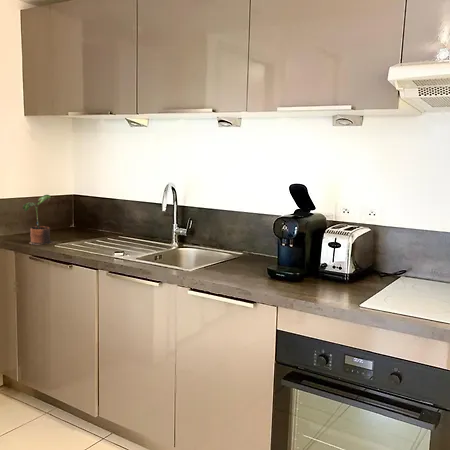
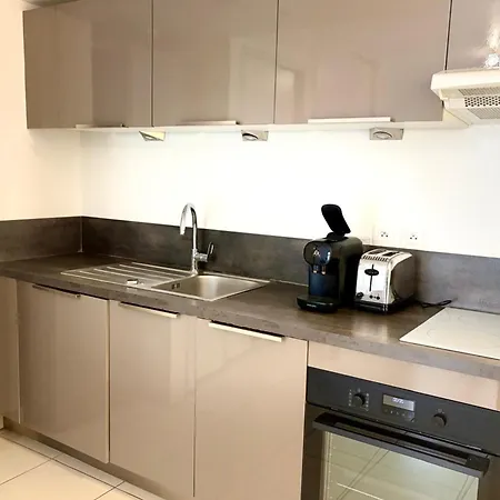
- potted plant [22,194,56,246]
